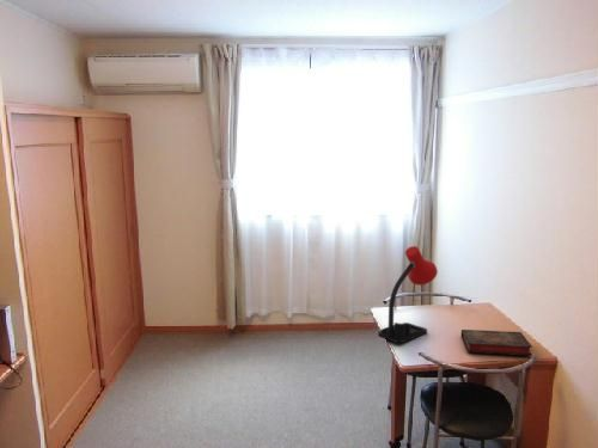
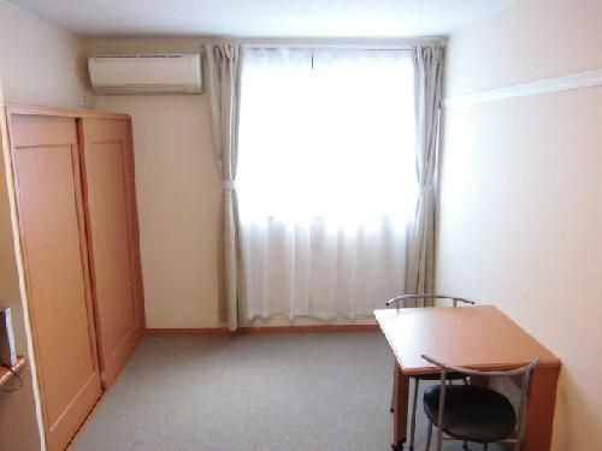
- desk lamp [377,245,439,344]
- book [460,329,533,357]
